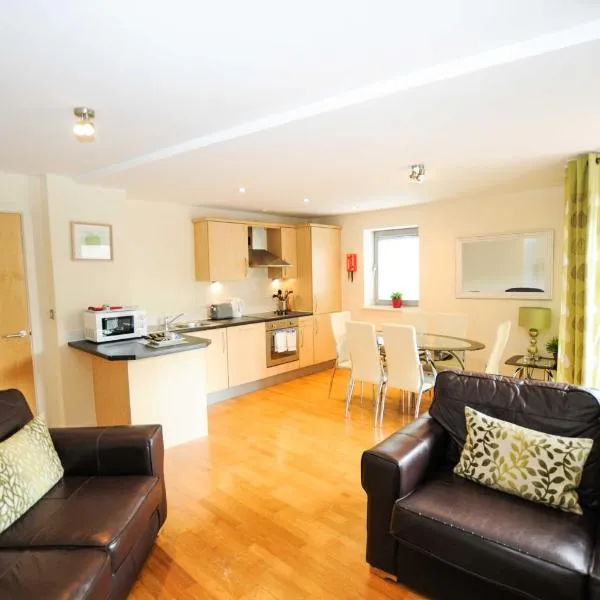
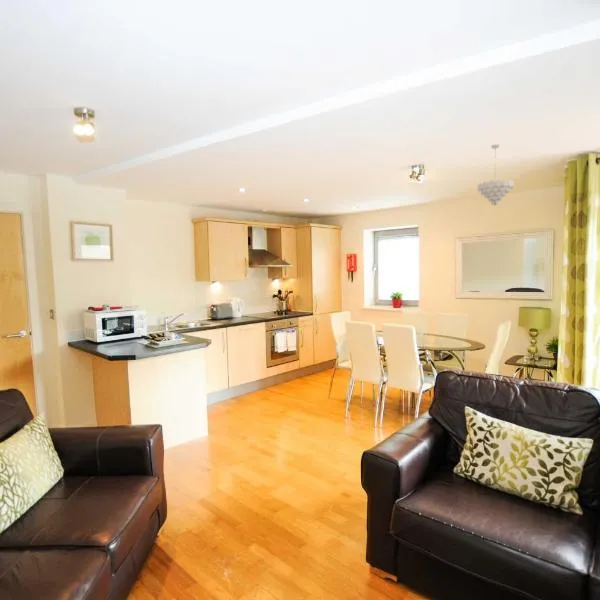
+ pendant light [476,143,515,206]
